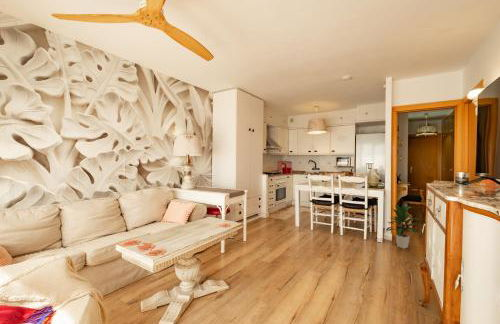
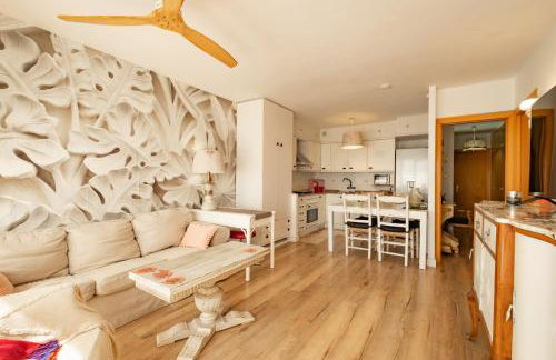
- indoor plant [385,204,421,249]
